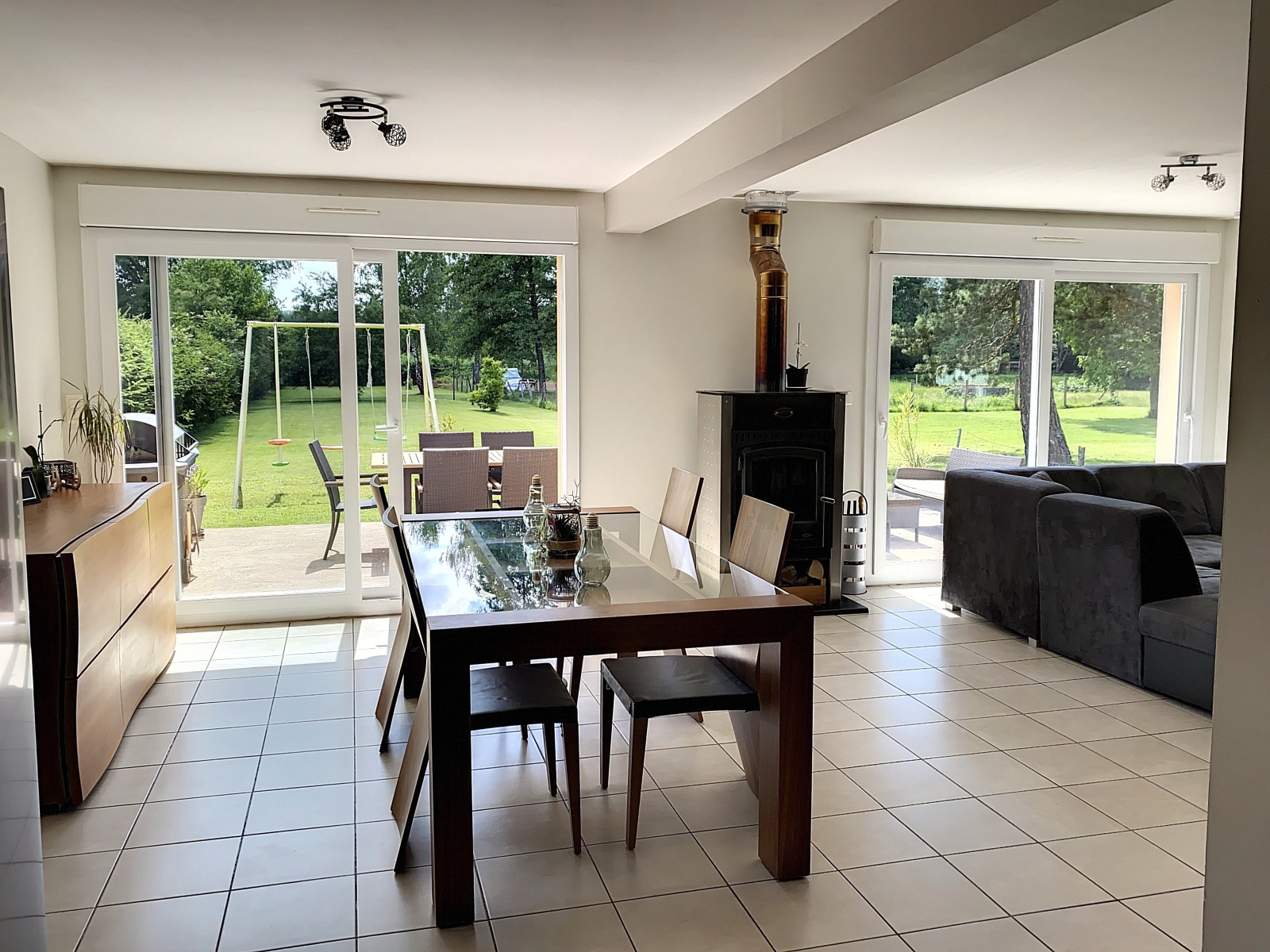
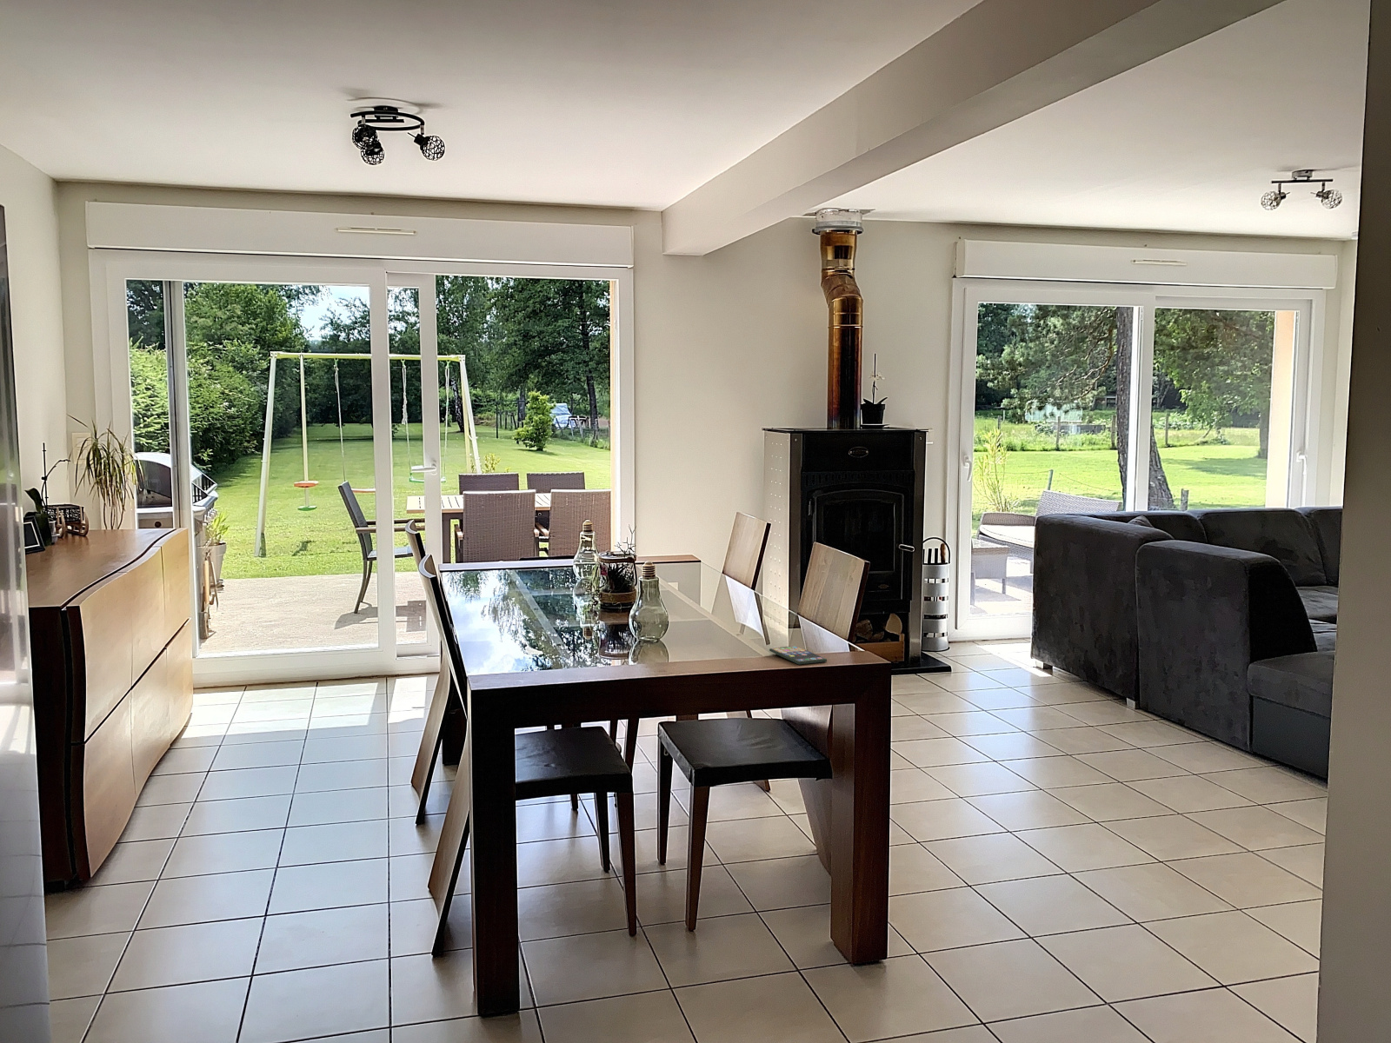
+ smartphone [769,645,828,665]
